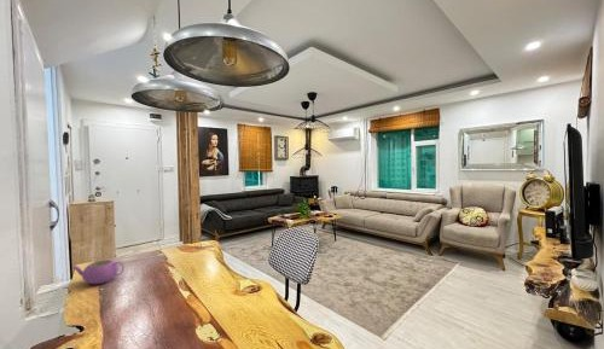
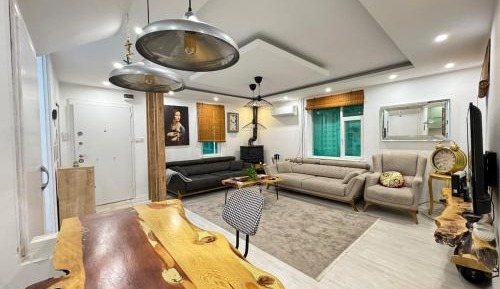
- teapot [72,258,126,285]
